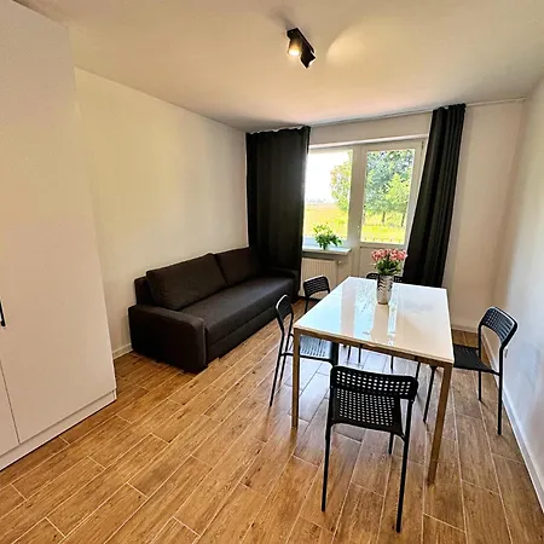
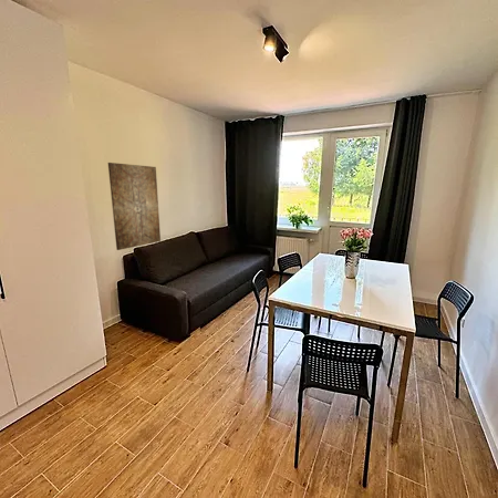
+ wall art [107,162,162,251]
